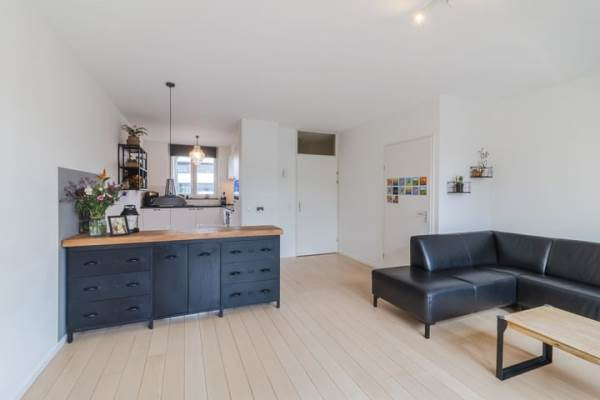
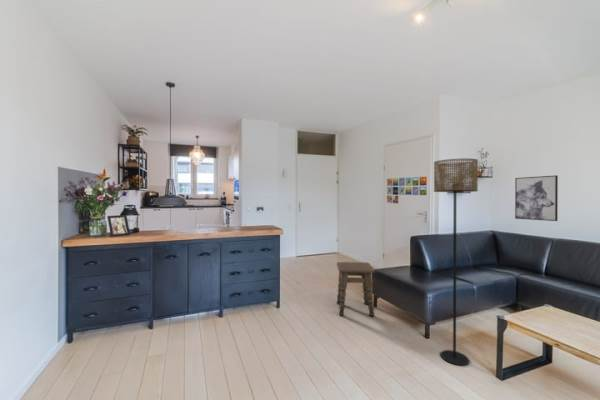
+ wall art [514,174,559,222]
+ floor lamp [433,158,479,366]
+ side table [336,261,376,318]
